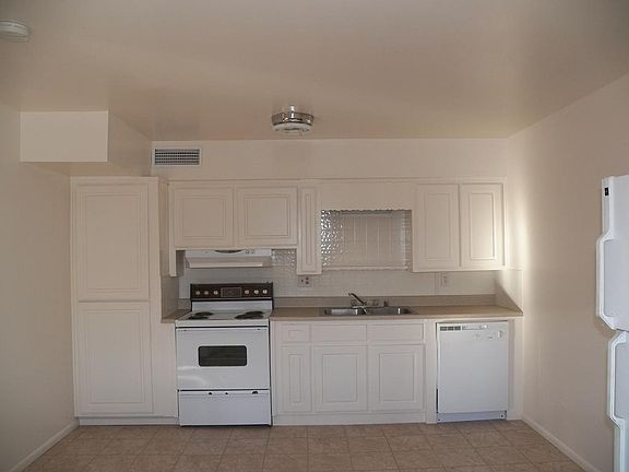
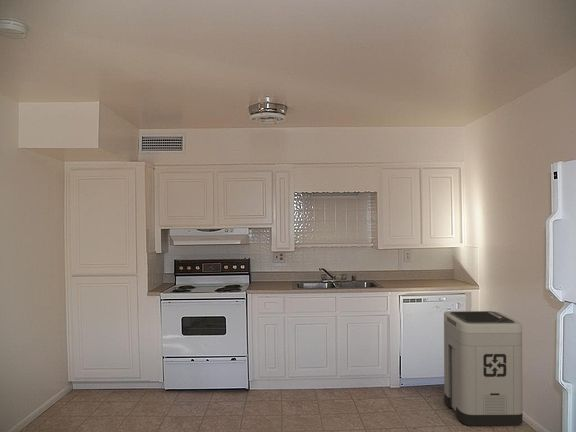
+ trash can [443,310,524,427]
